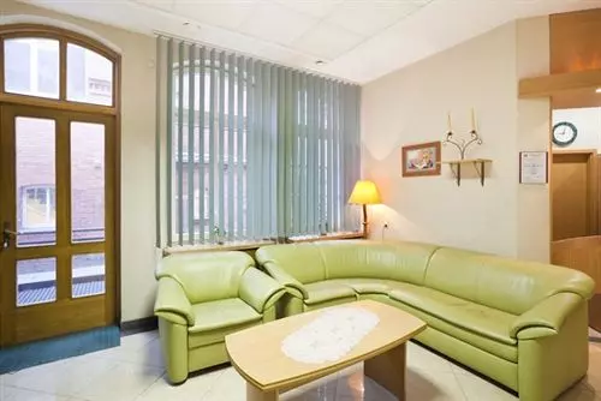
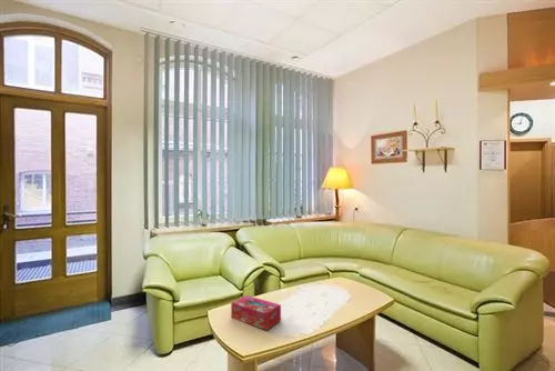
+ tissue box [230,294,282,331]
